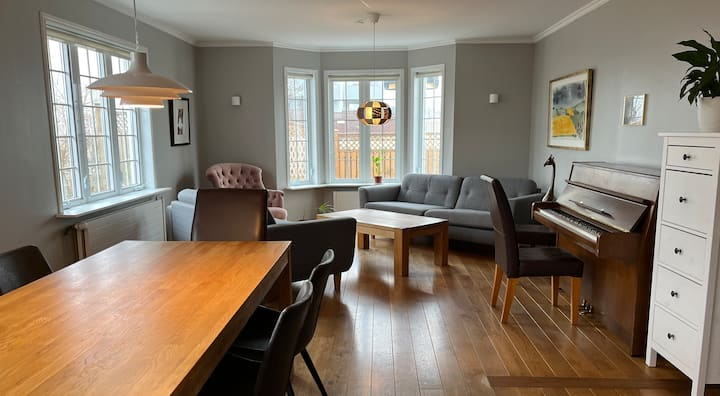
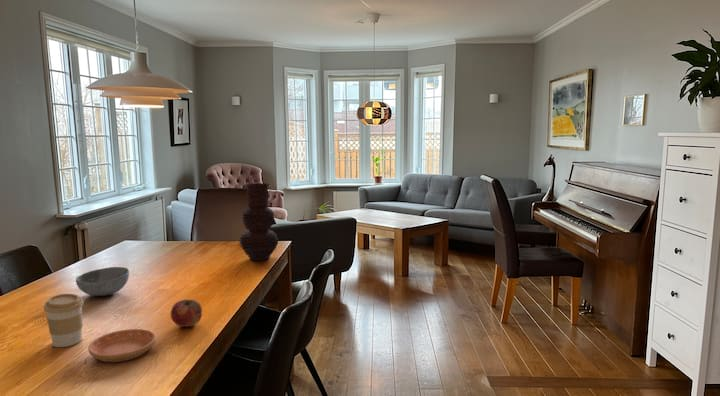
+ vase [238,182,279,262]
+ bowl [75,266,130,297]
+ fruit [170,298,203,328]
+ coffee cup [43,292,85,348]
+ saucer [87,328,157,363]
